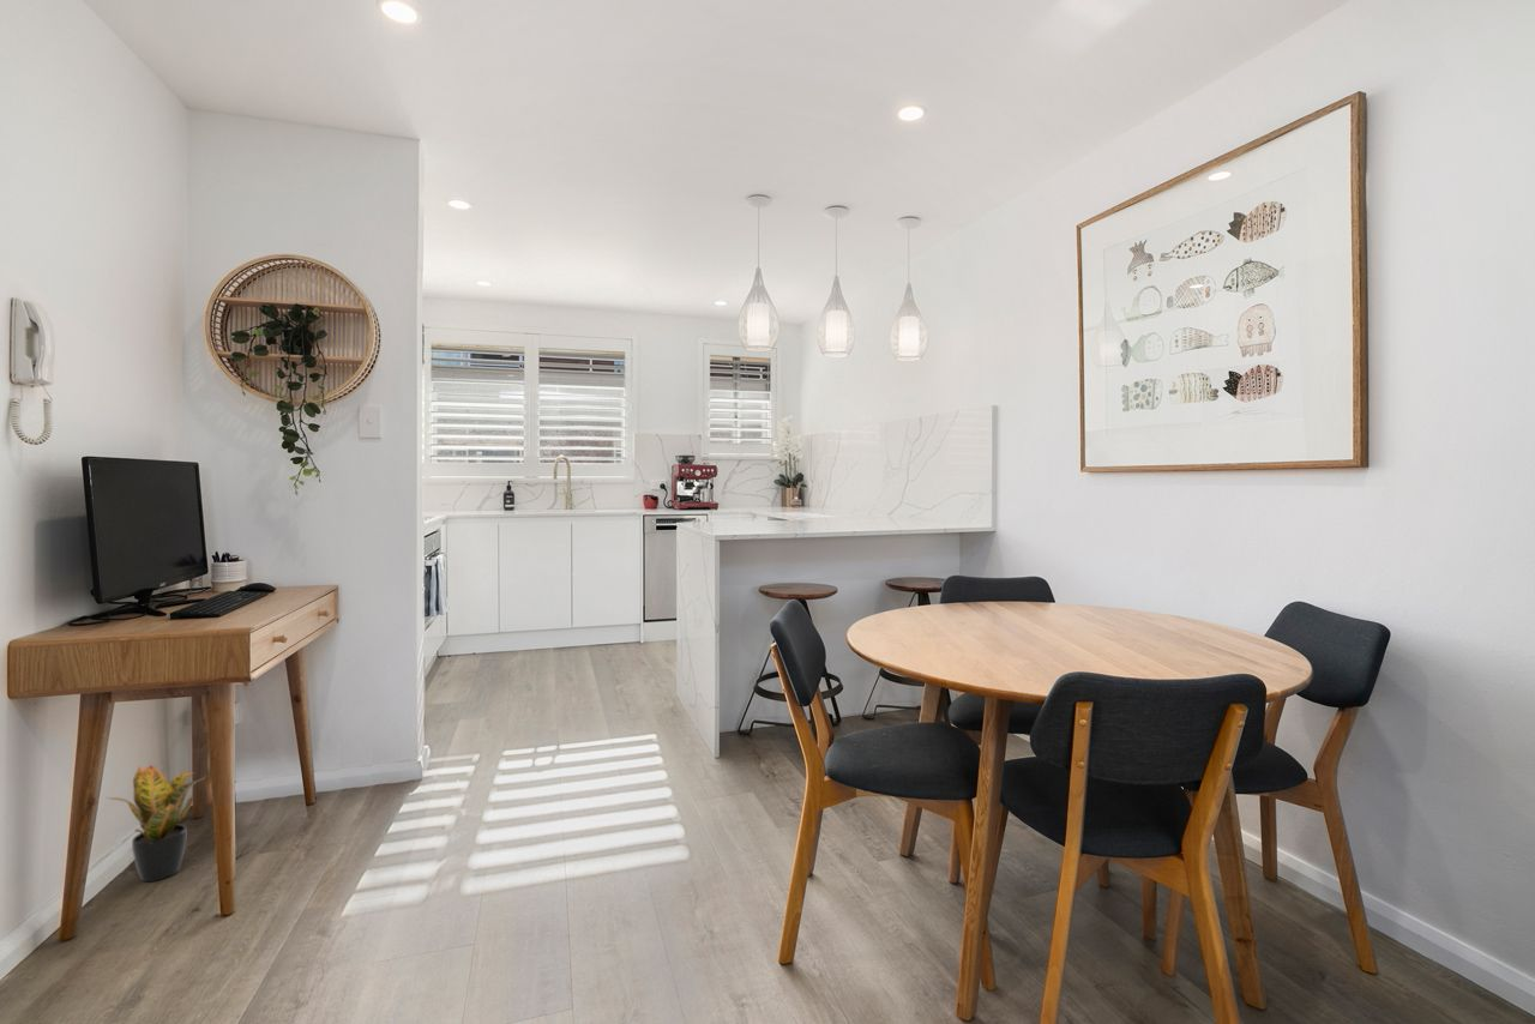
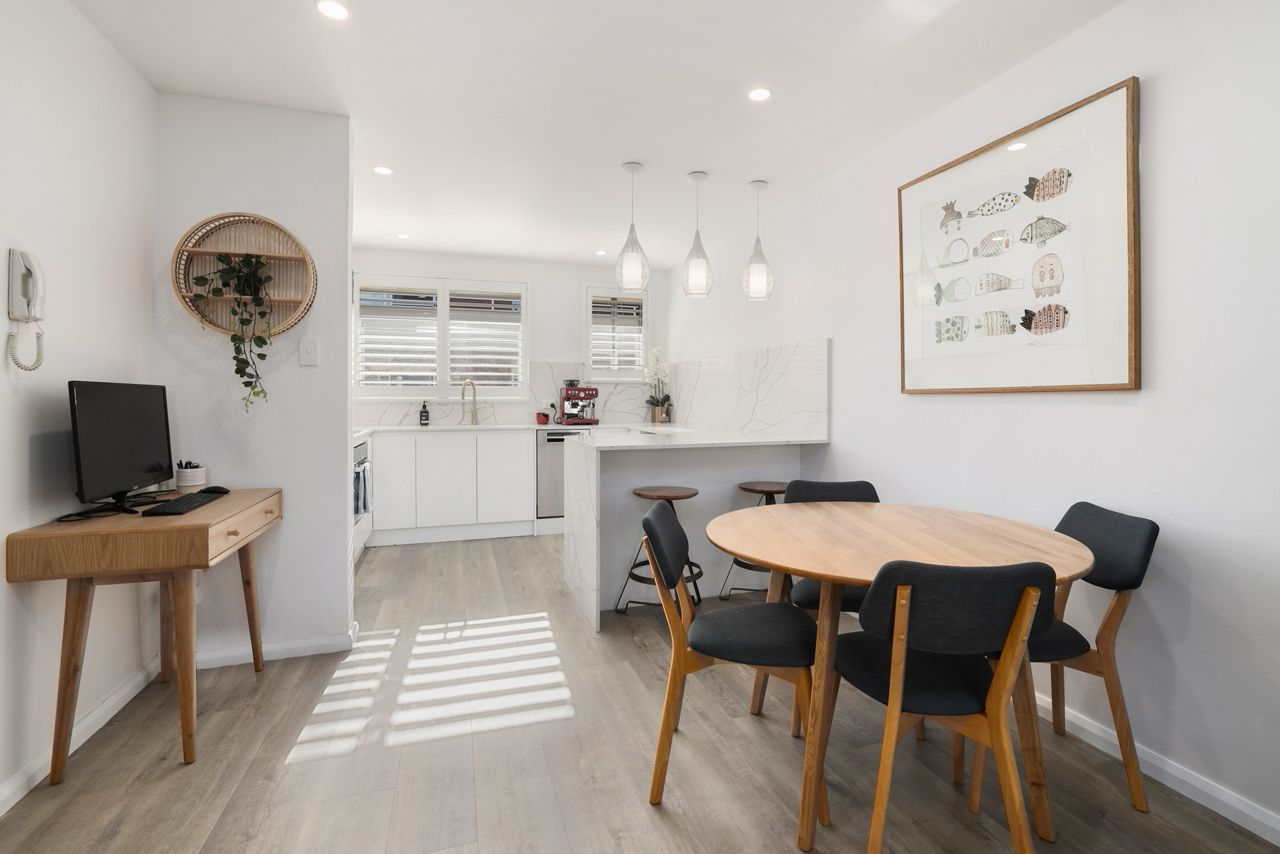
- potted plant [106,764,206,883]
